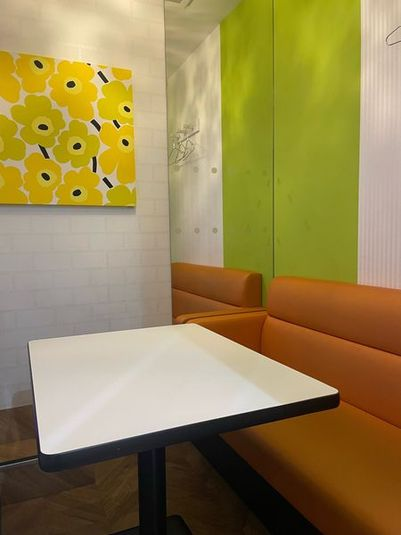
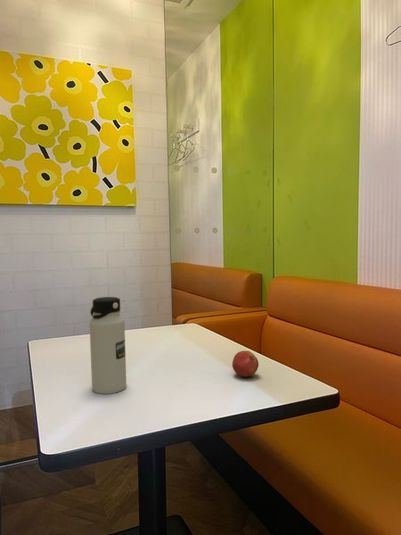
+ water bottle [89,296,127,395]
+ fruit [231,350,260,378]
